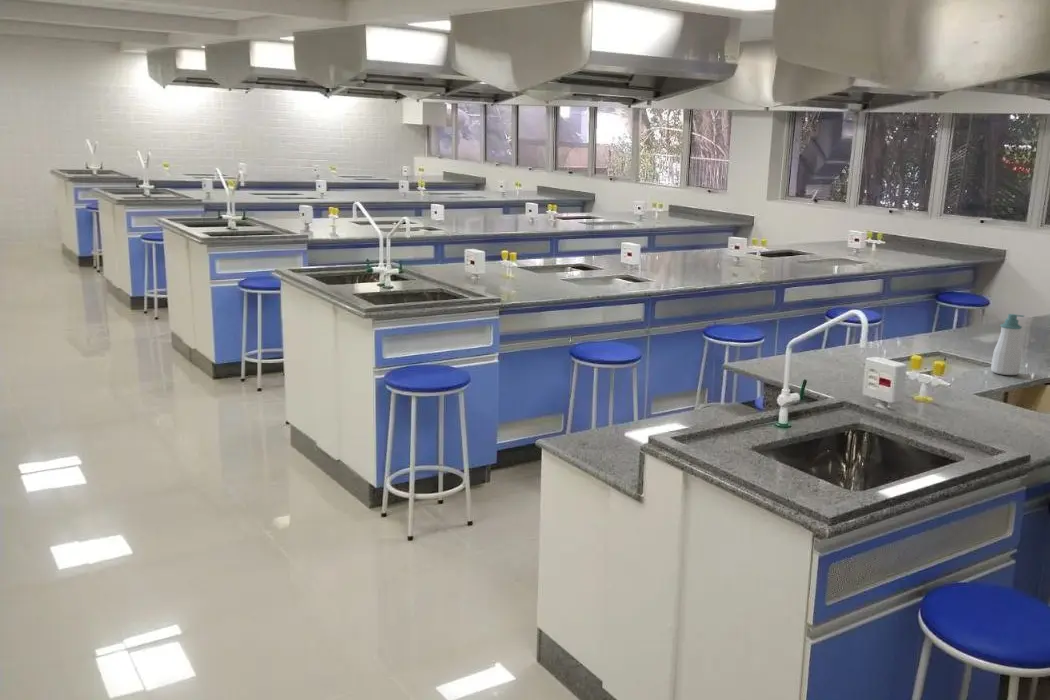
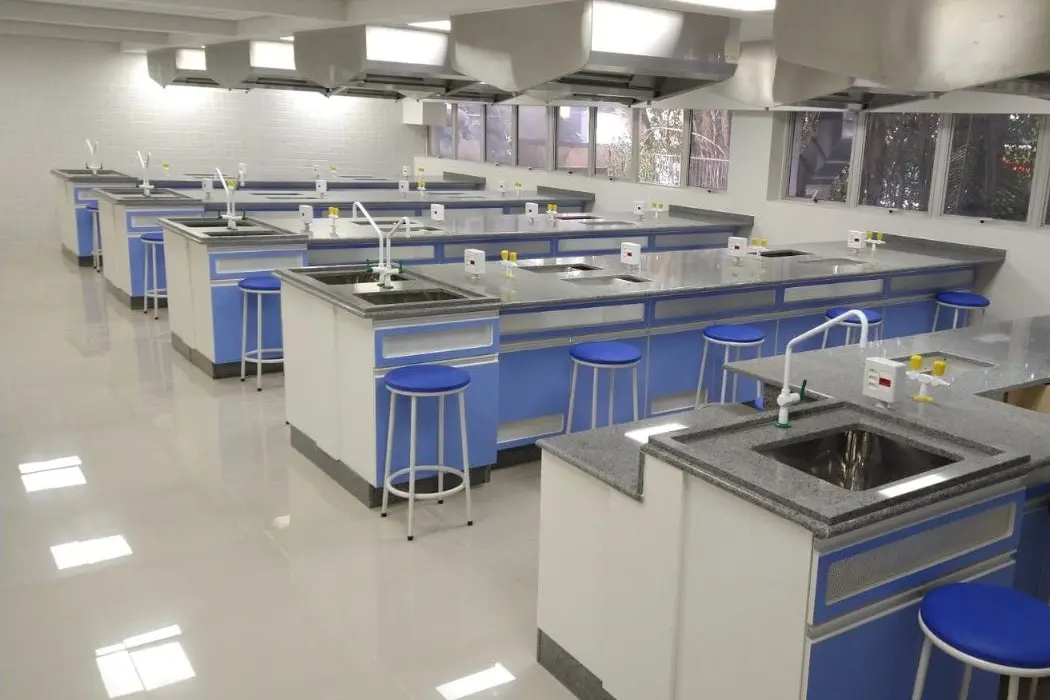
- soap bottle [990,313,1025,376]
